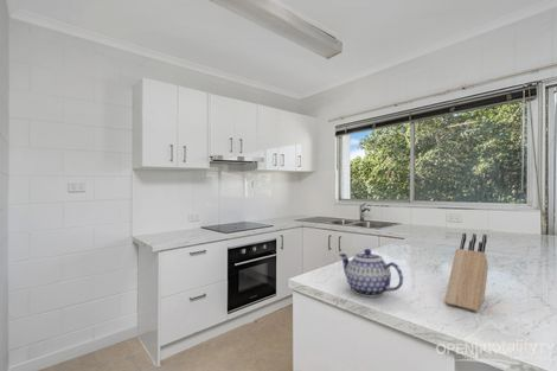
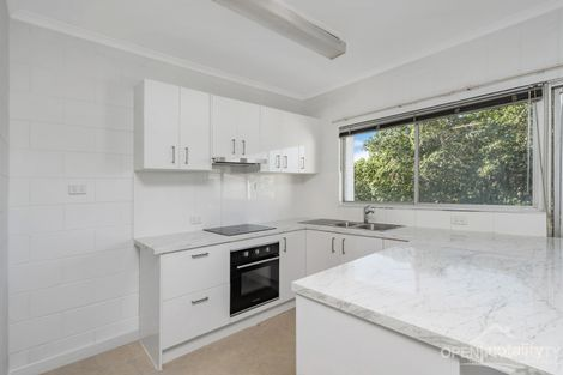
- knife block [443,232,489,313]
- teapot [338,248,404,299]
